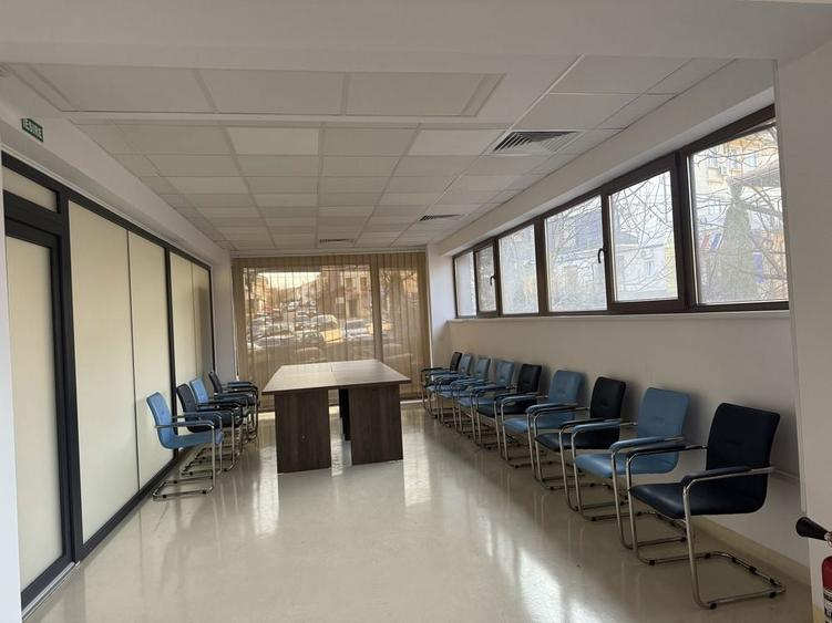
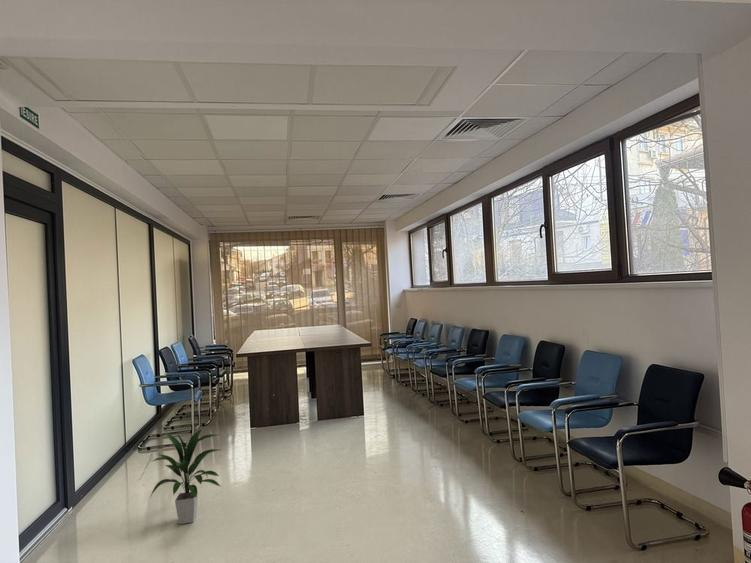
+ indoor plant [149,427,223,525]
